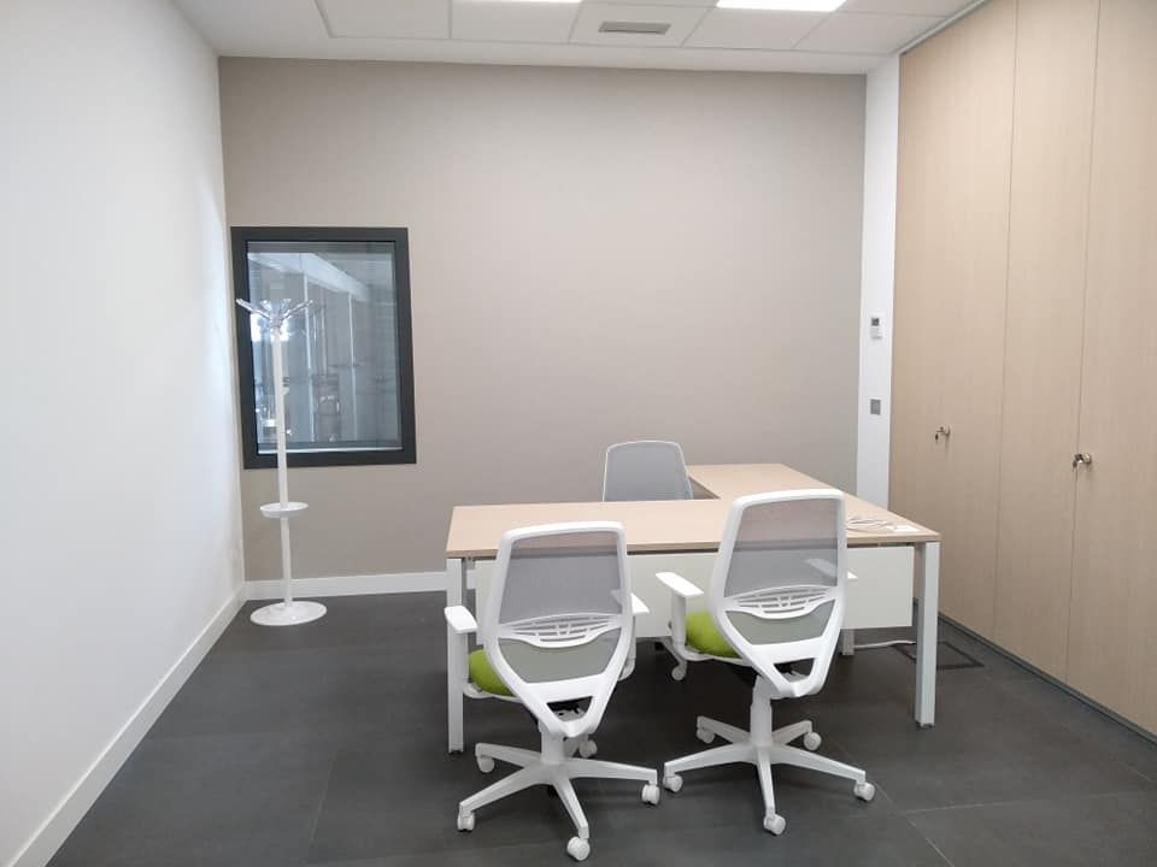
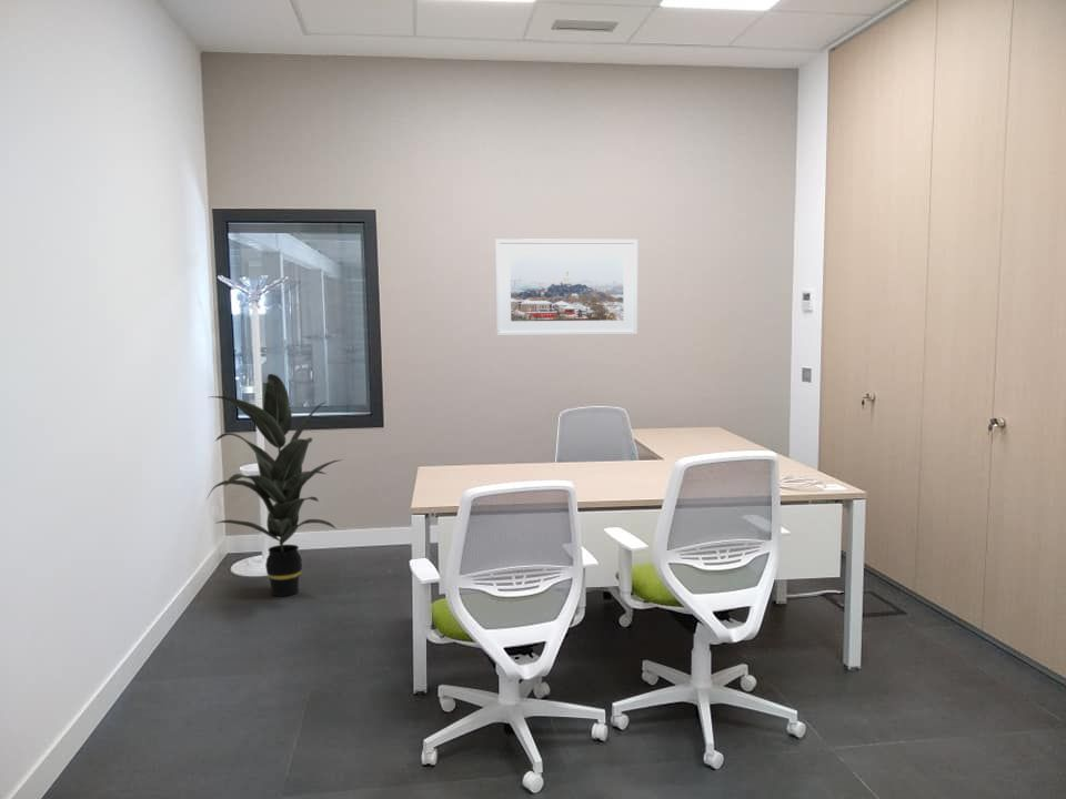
+ indoor plant [205,373,344,597]
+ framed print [494,237,638,337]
